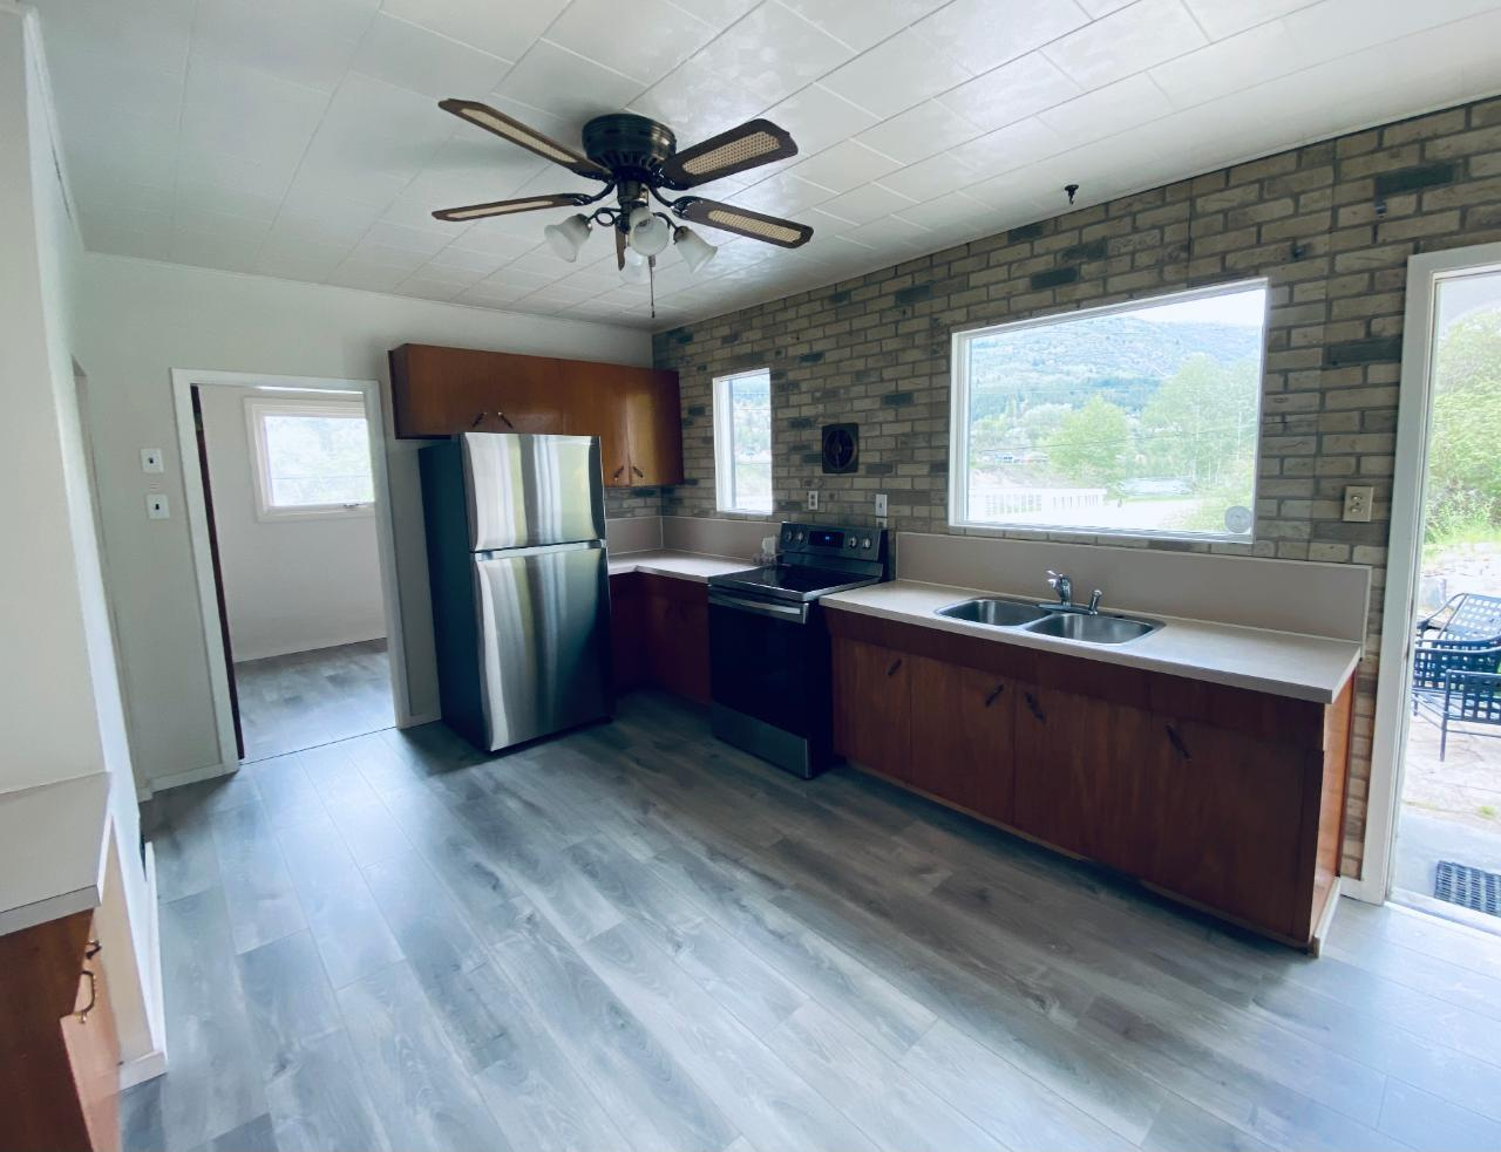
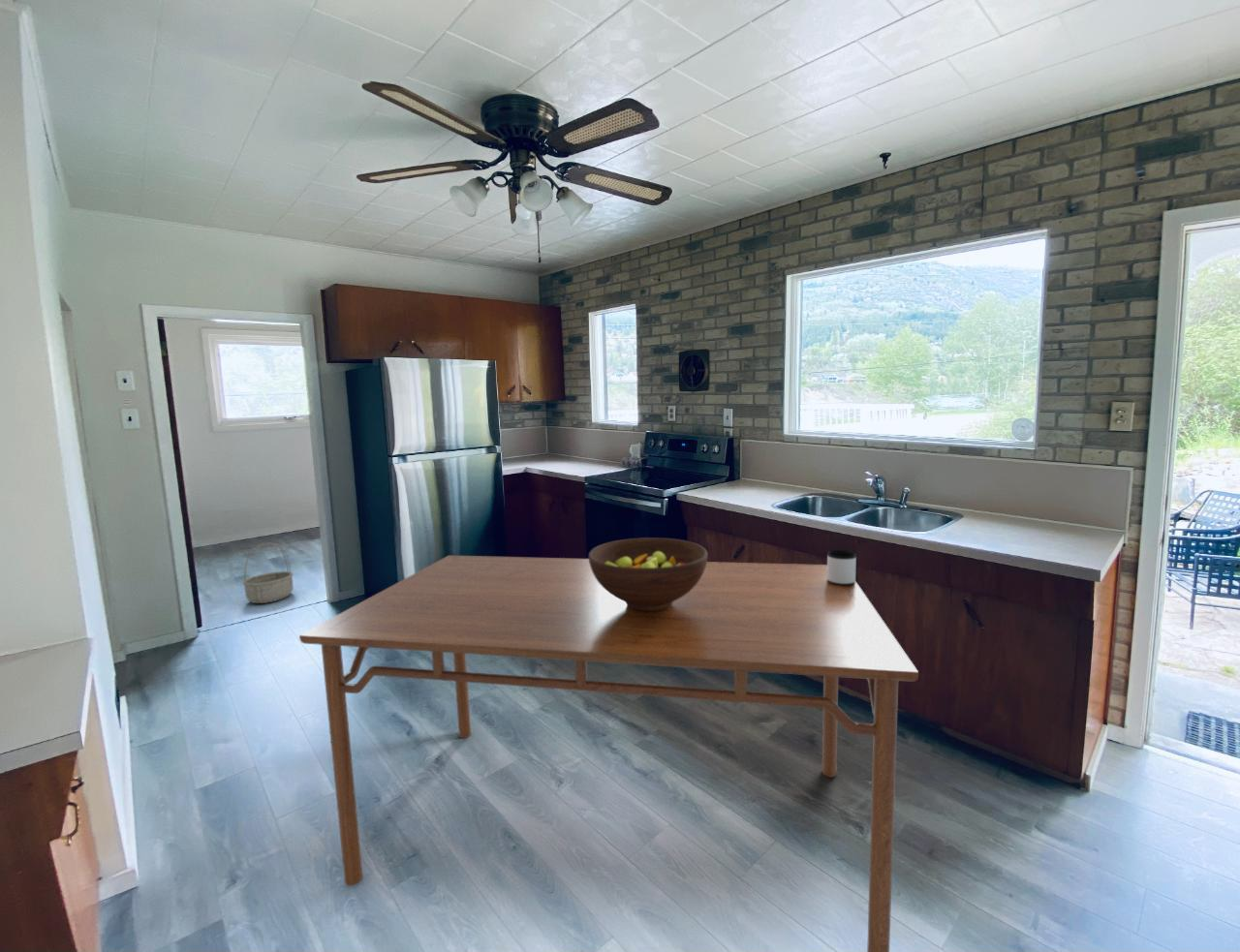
+ mug [826,549,857,586]
+ basket [241,541,294,604]
+ dining table [298,555,919,952]
+ fruit bowl [588,537,708,611]
